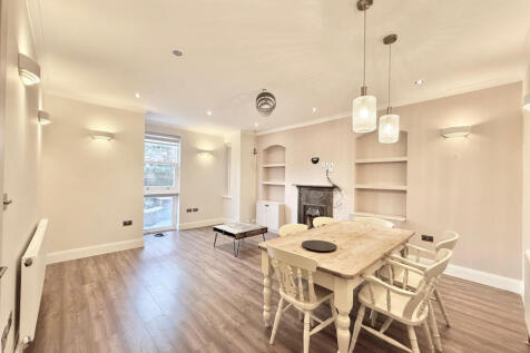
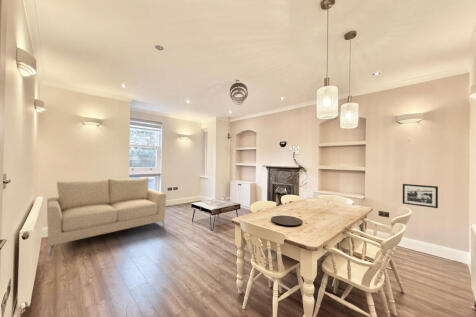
+ sofa [46,176,167,257]
+ picture frame [402,183,439,209]
